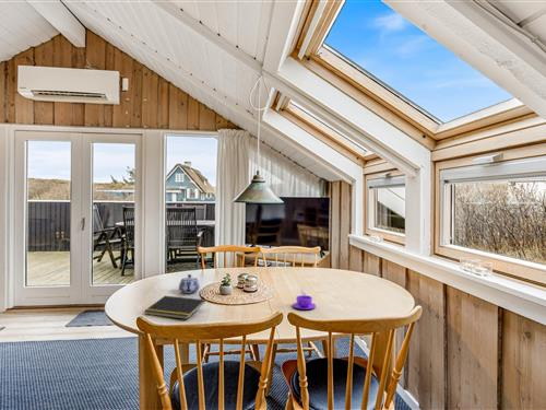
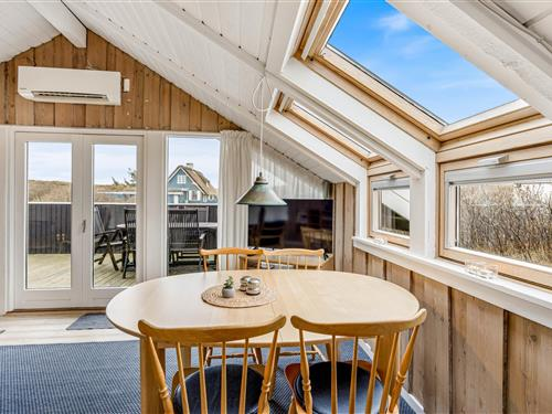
- coffee cup [292,286,317,311]
- teapot [178,273,201,294]
- notepad [143,295,206,320]
